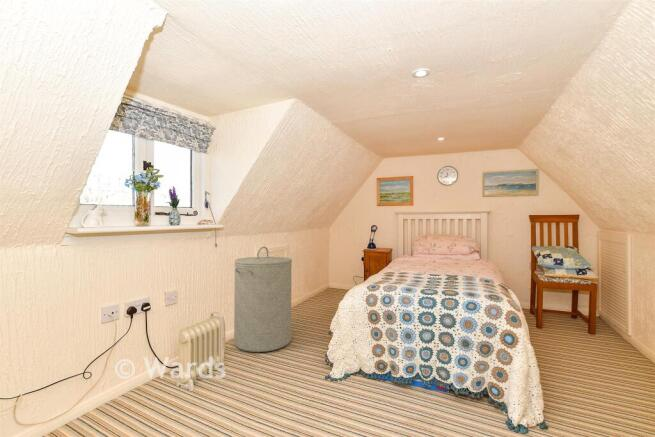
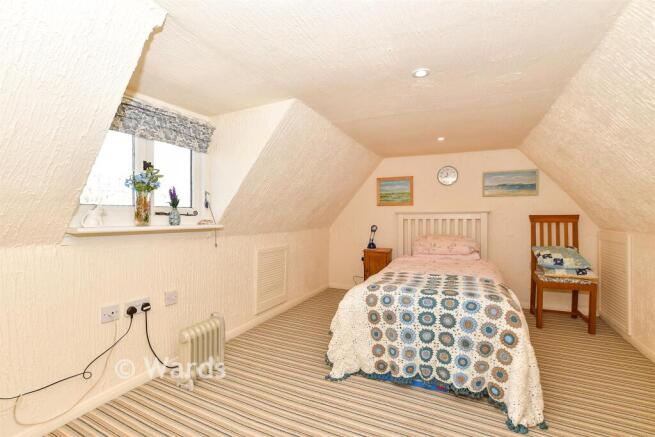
- laundry hamper [233,246,293,353]
